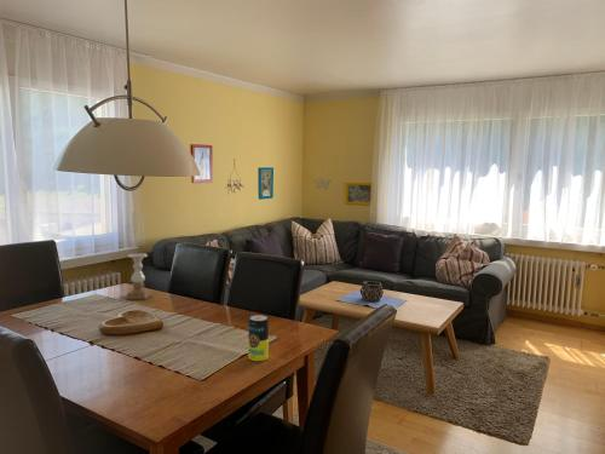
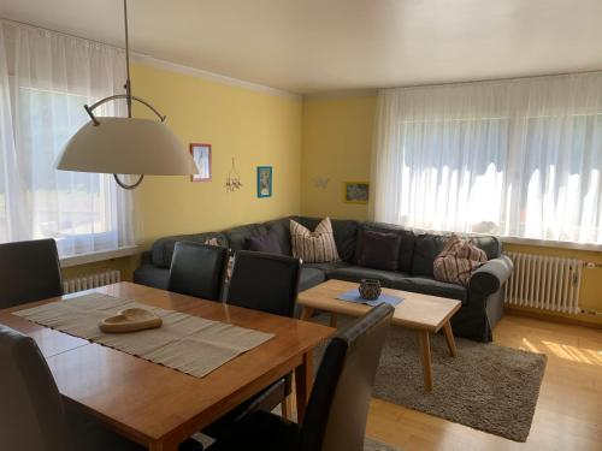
- candle [247,314,270,362]
- candle holder [125,252,152,301]
